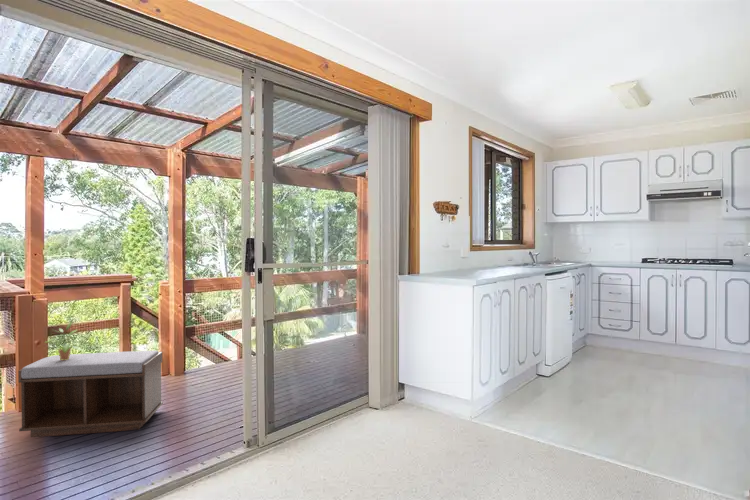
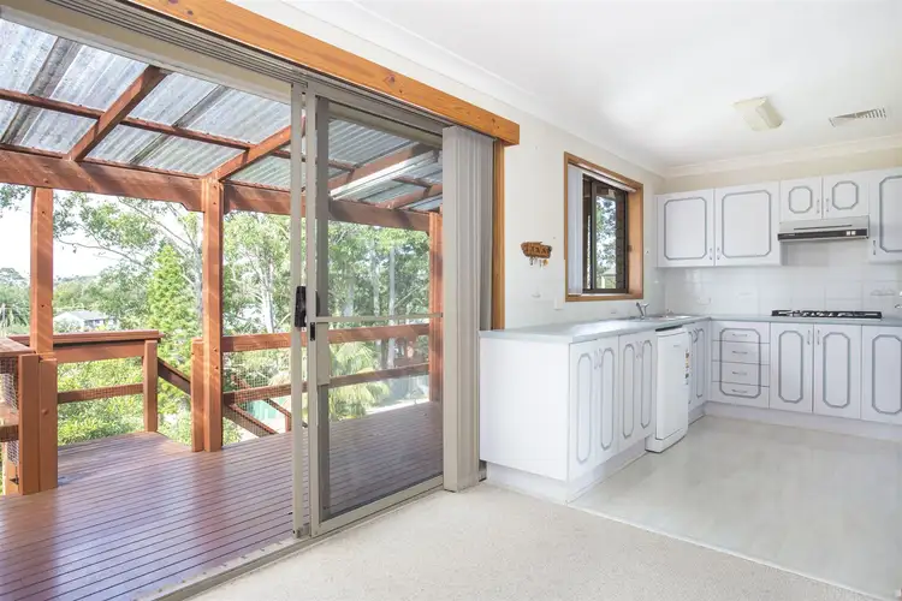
- potted plant [43,320,84,360]
- bench [17,350,164,438]
